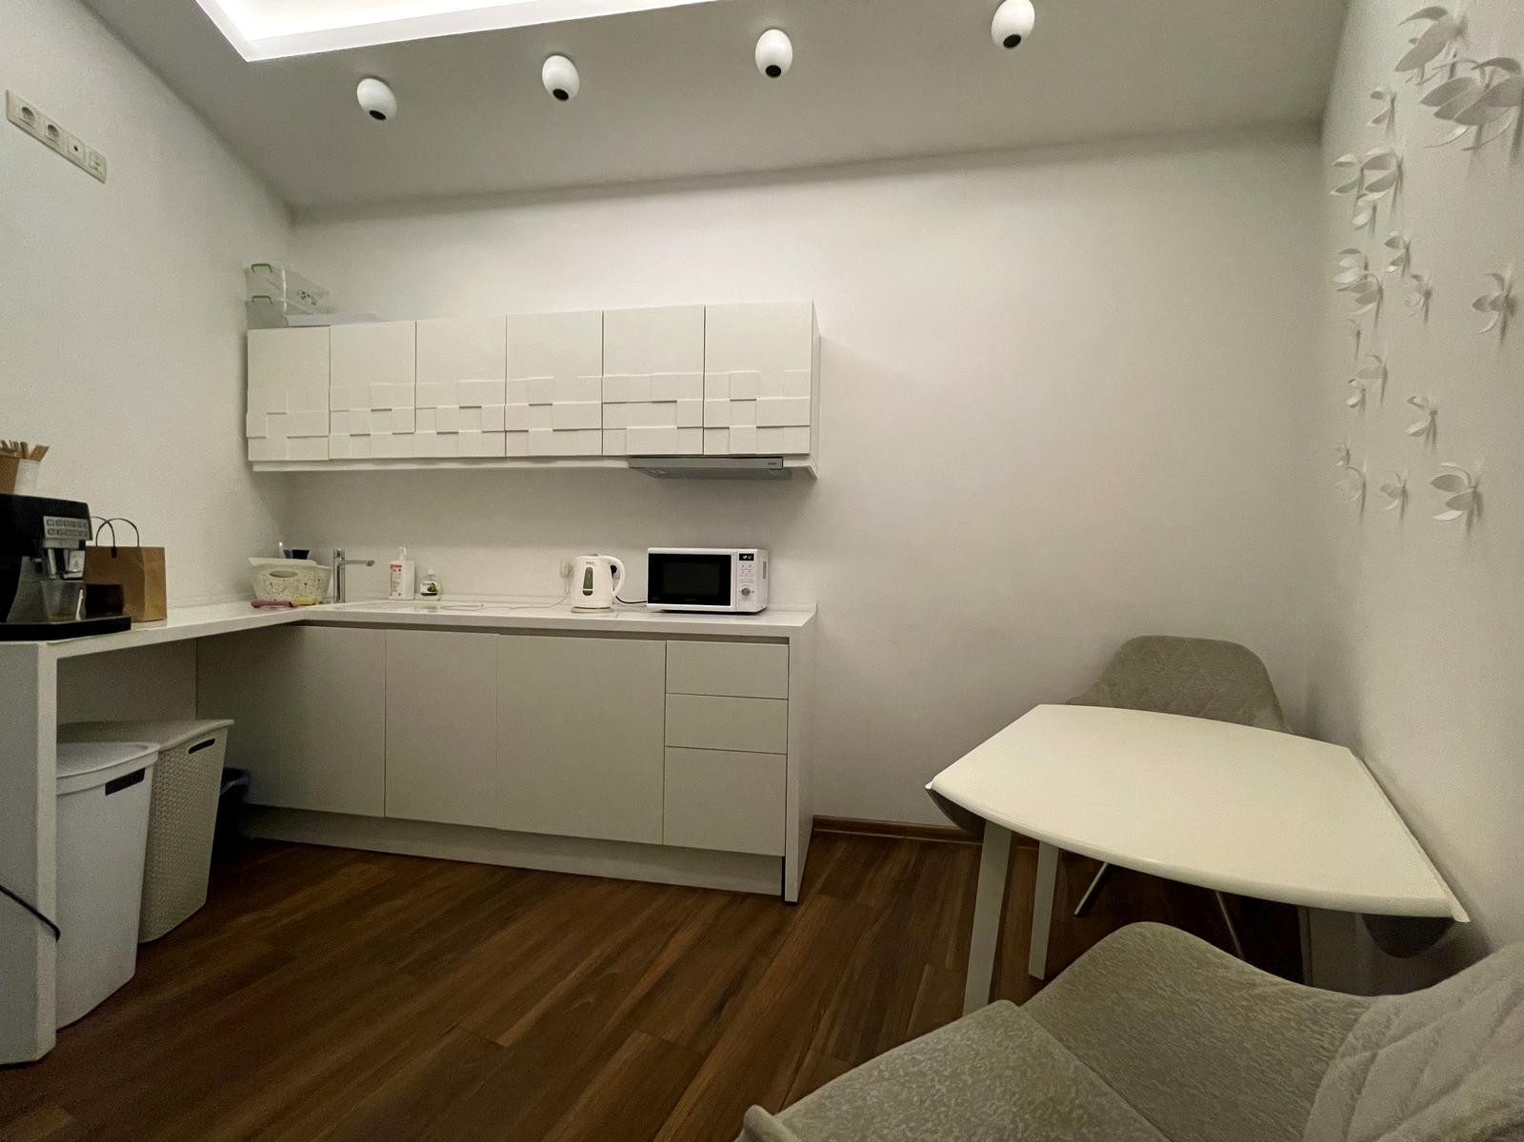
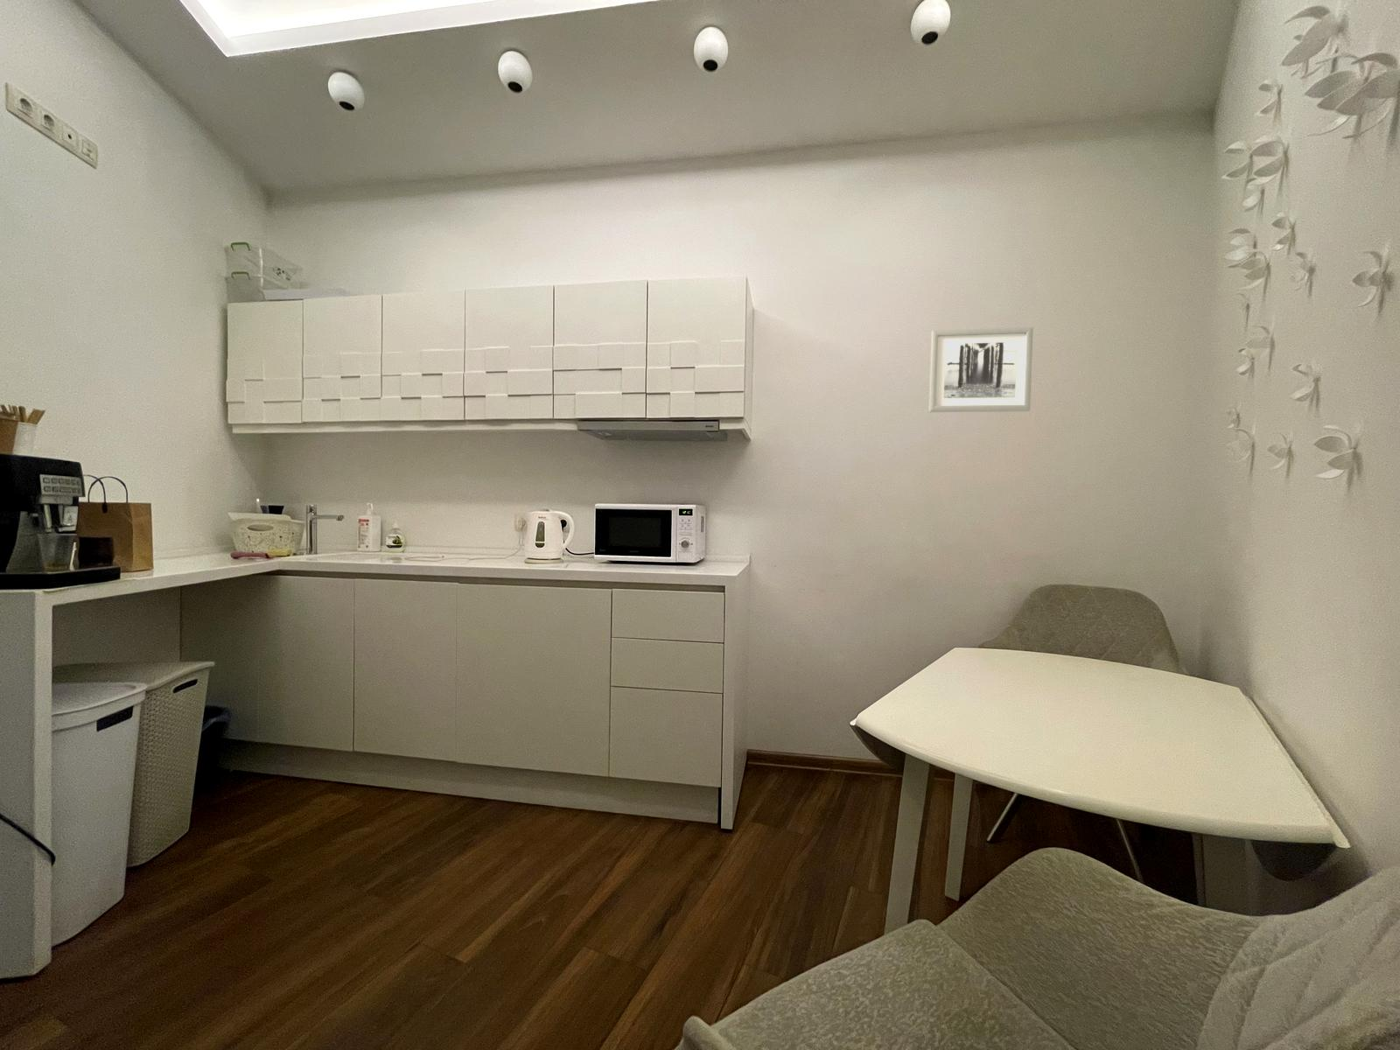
+ wall art [928,326,1034,413]
